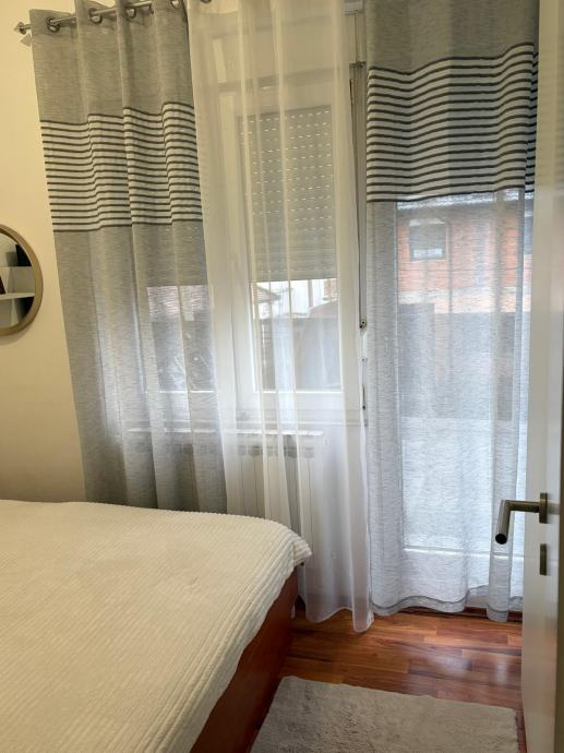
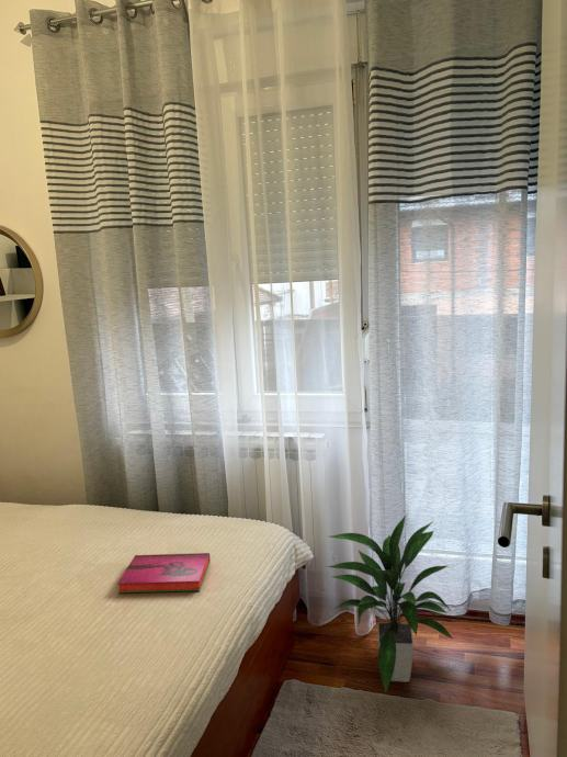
+ indoor plant [326,515,454,693]
+ hardback book [116,552,211,594]
